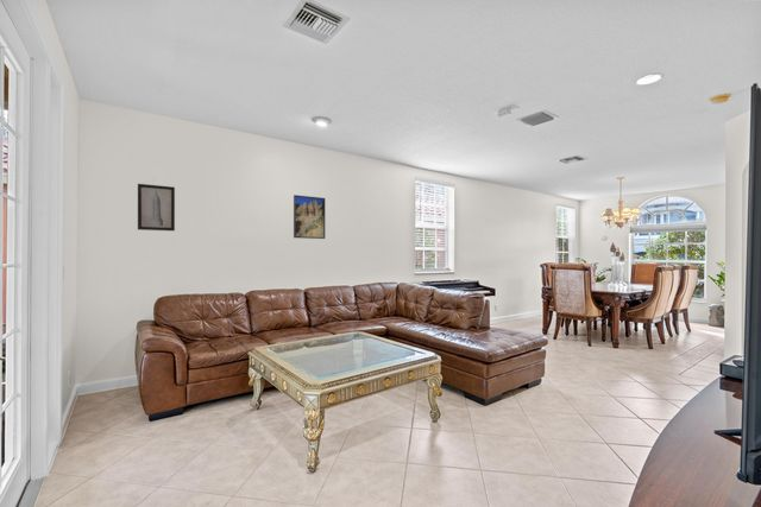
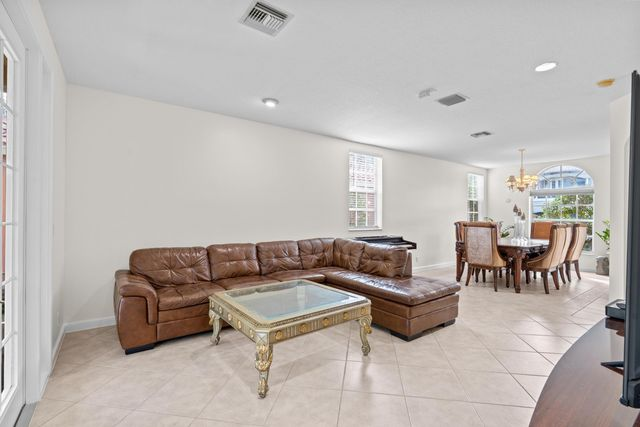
- wall art [137,183,176,232]
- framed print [293,194,326,240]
